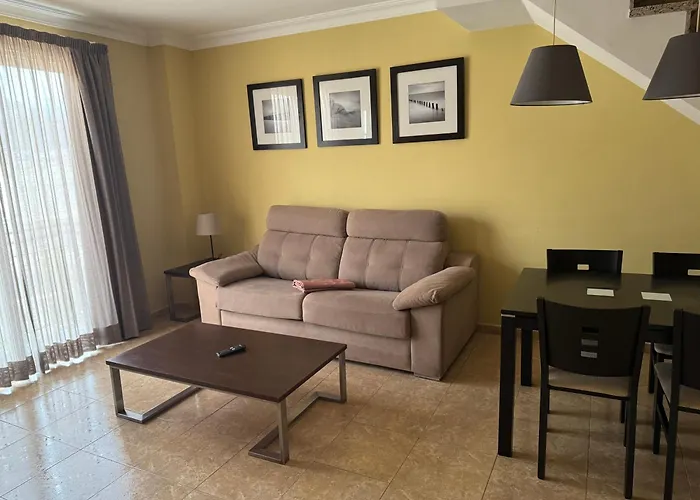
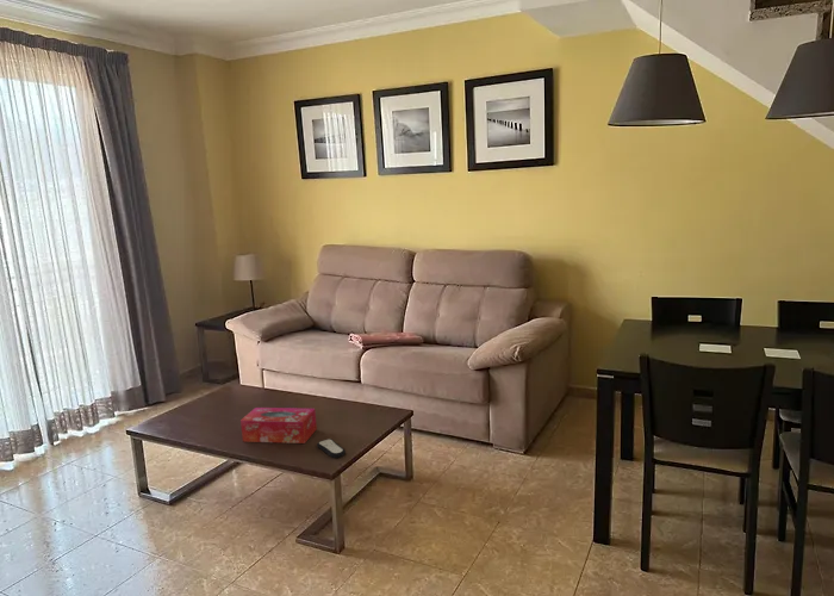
+ remote control [316,437,347,459]
+ tissue box [239,406,318,445]
